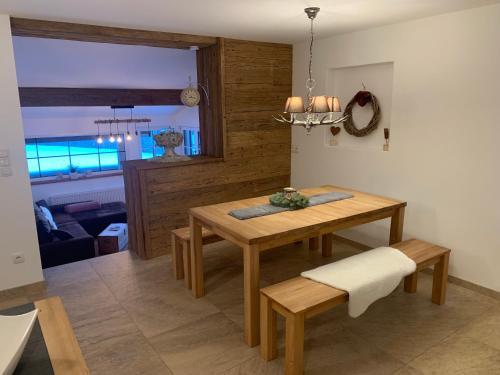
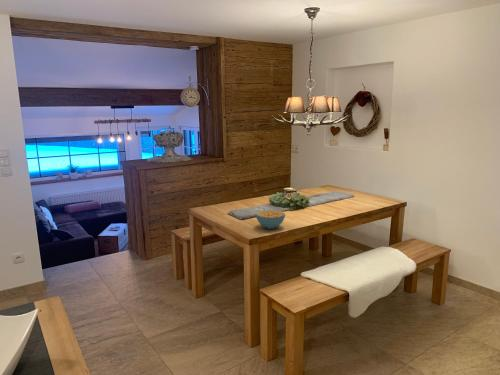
+ cereal bowl [255,209,286,230]
